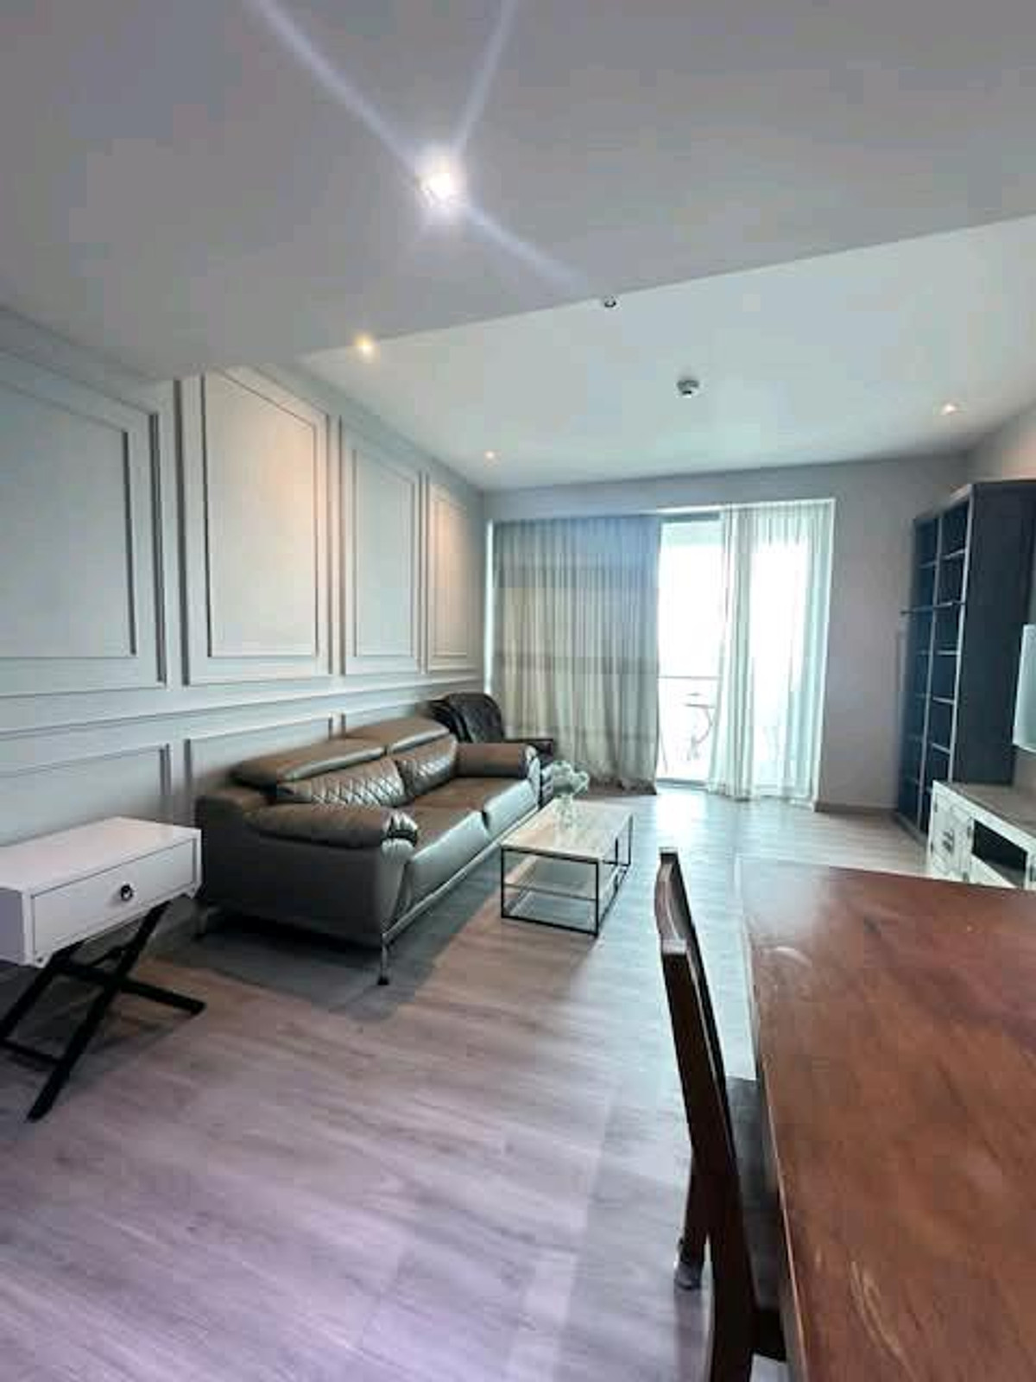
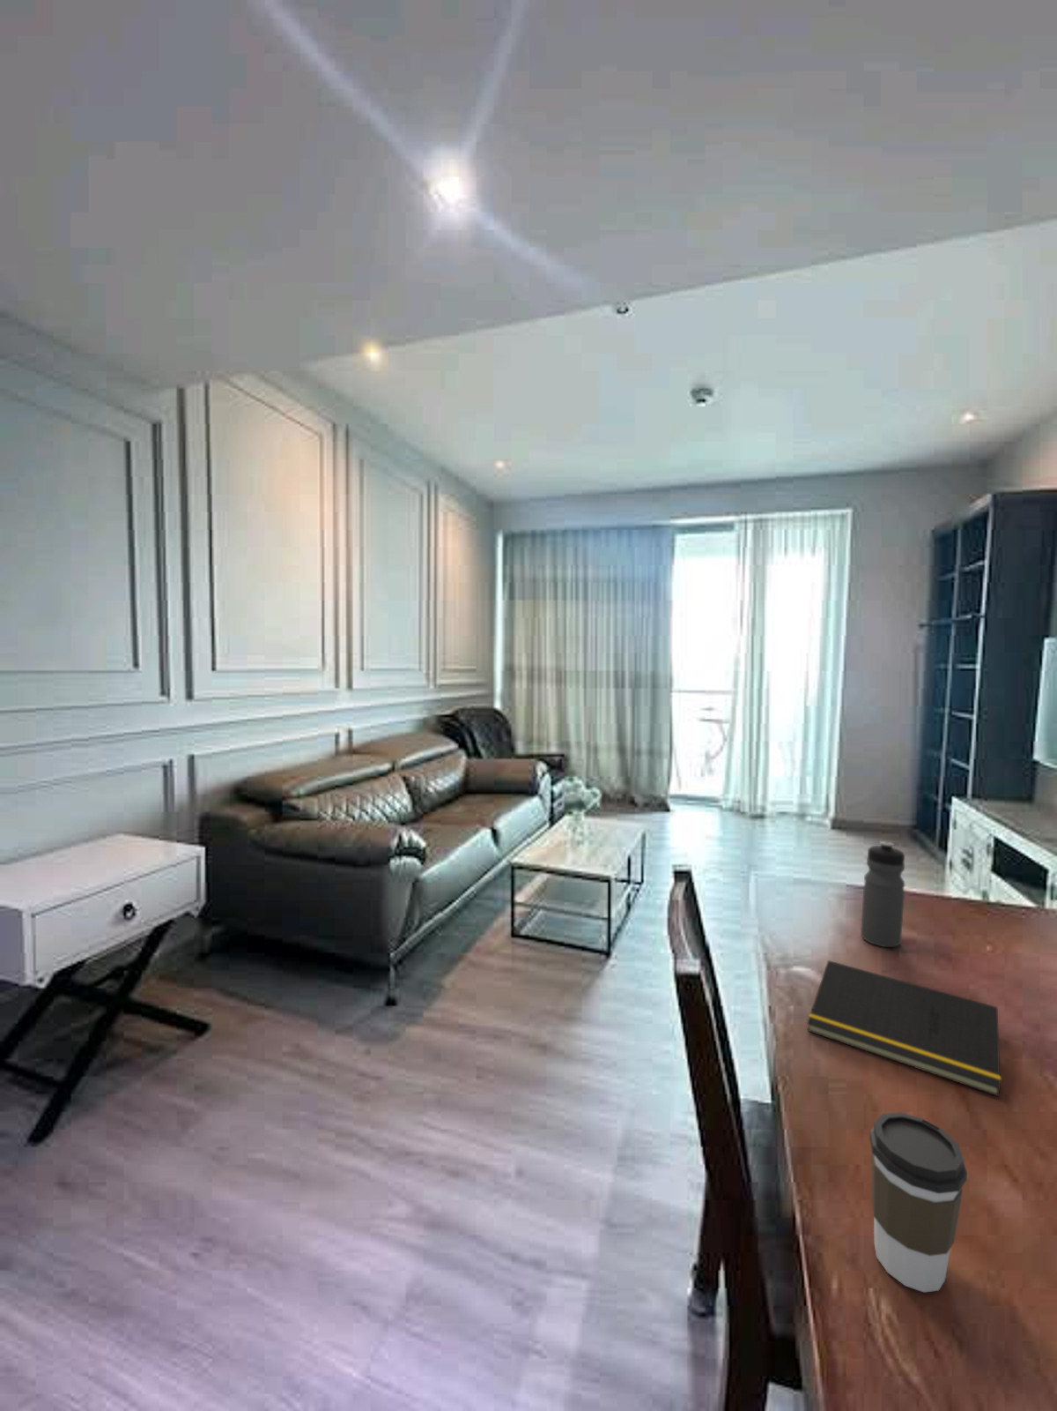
+ water bottle [859,840,906,948]
+ coffee cup [868,1111,968,1293]
+ notepad [806,960,1001,1098]
